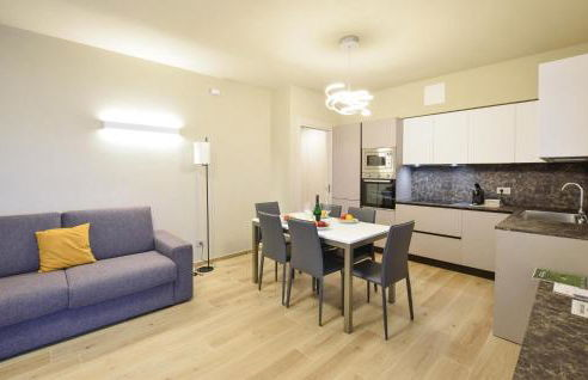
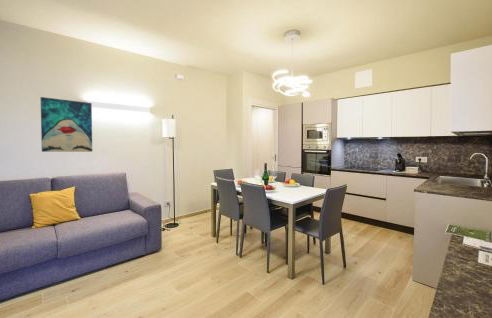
+ wall art [39,96,93,153]
